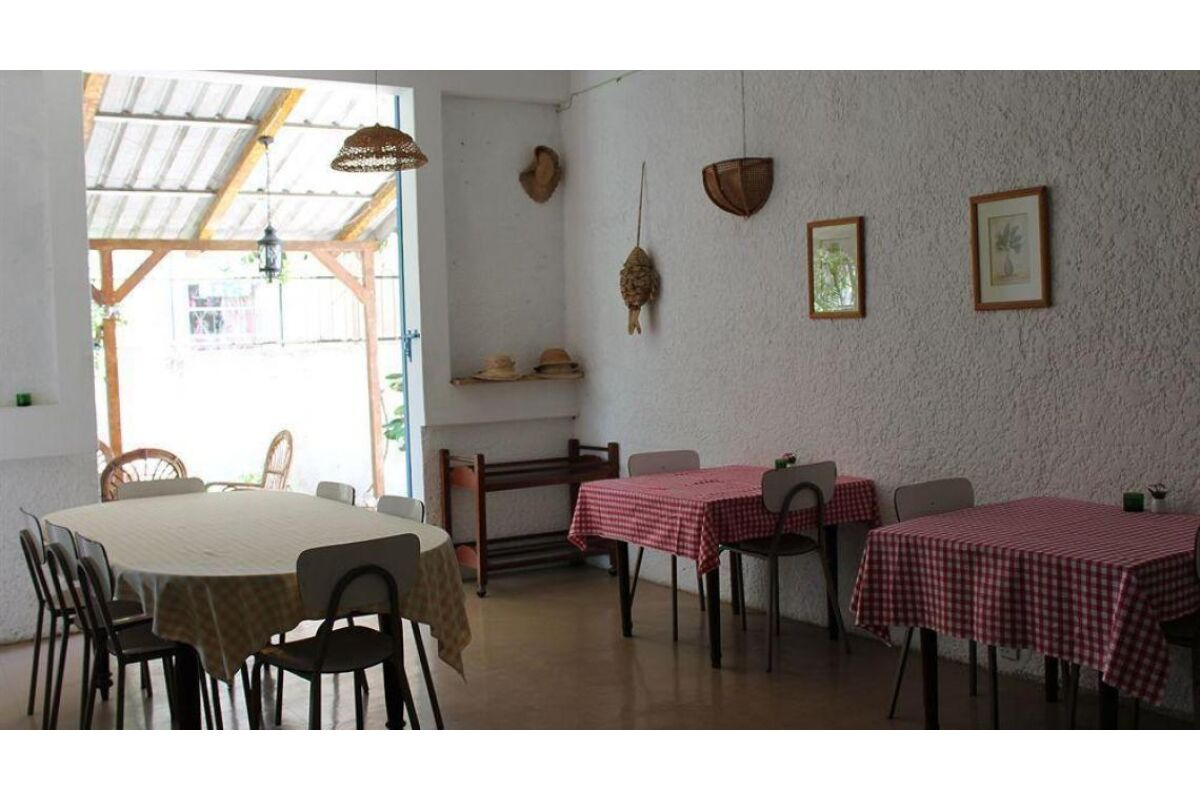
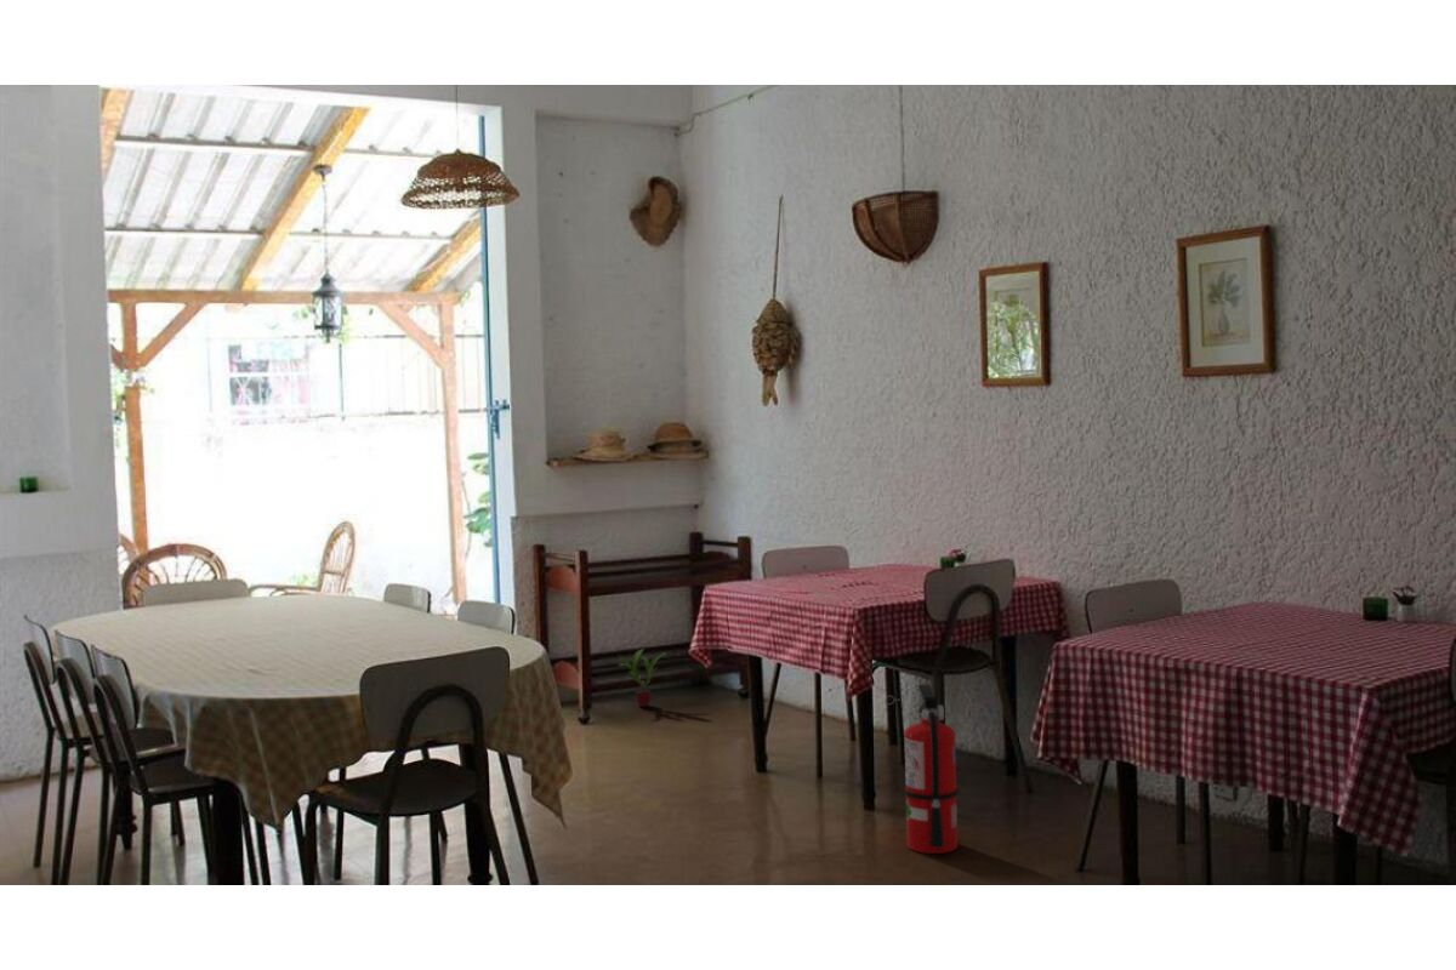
+ potted plant [616,647,669,708]
+ fire extinguisher [885,684,960,855]
